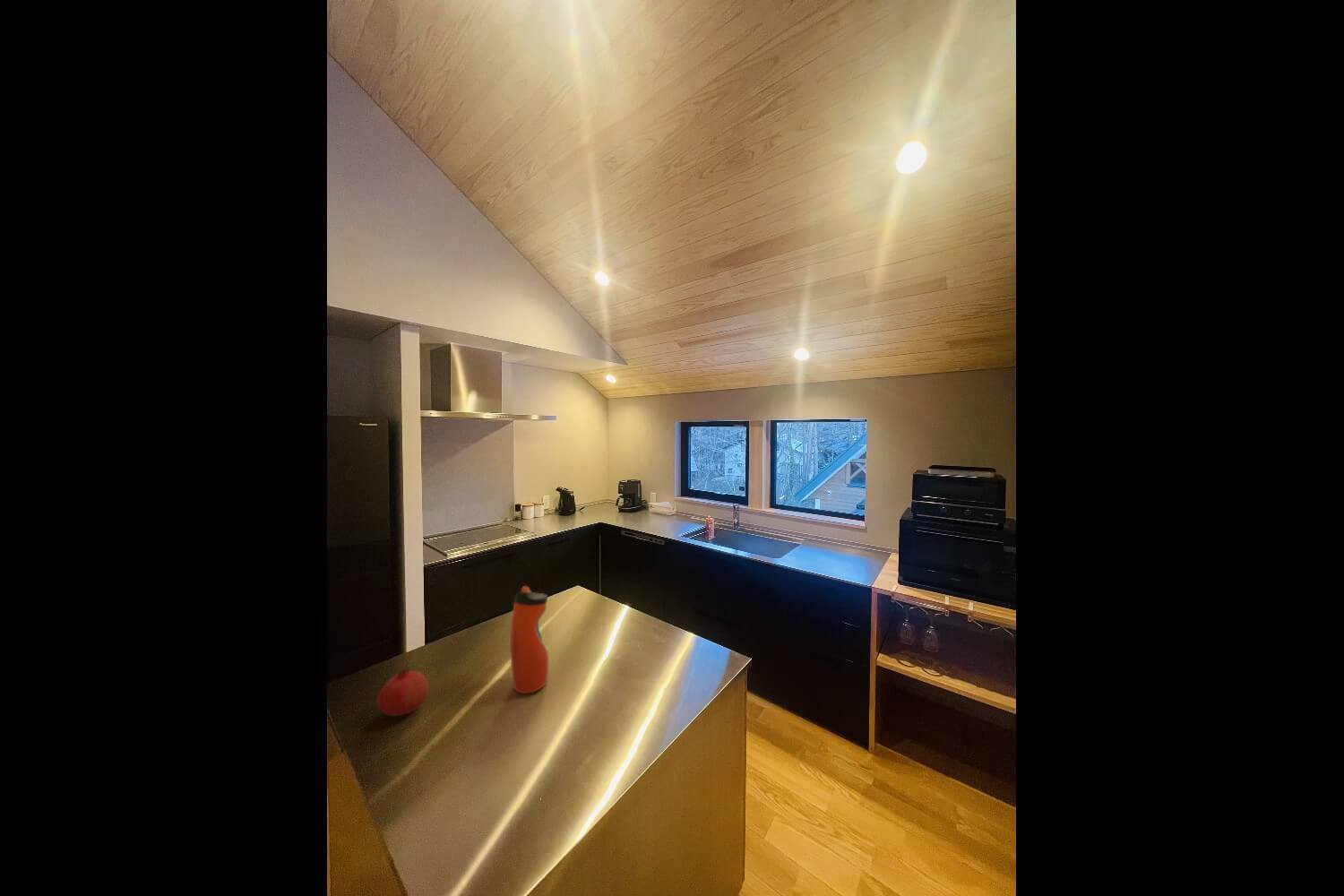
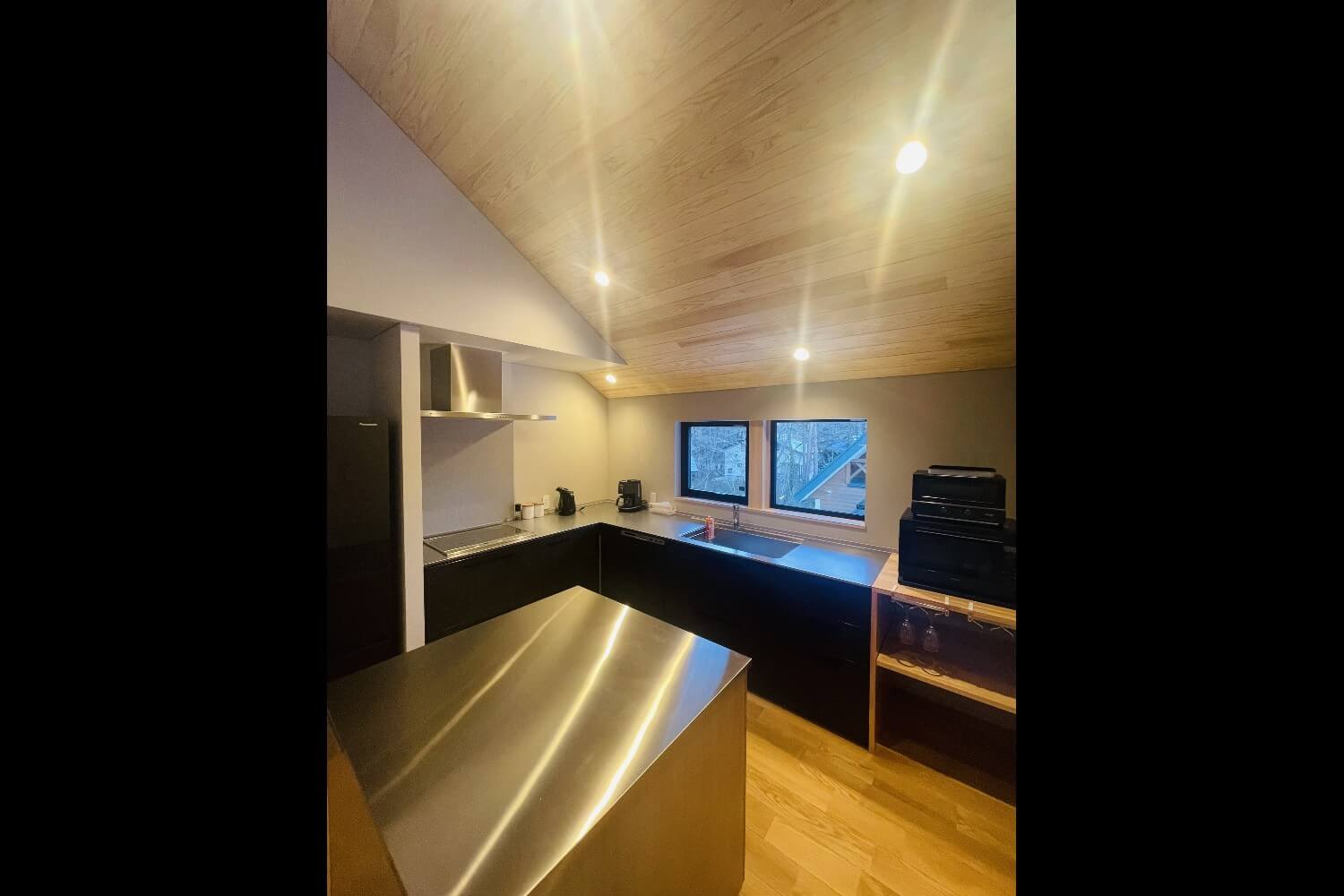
- fruit [376,664,430,717]
- water bottle [509,585,549,694]
